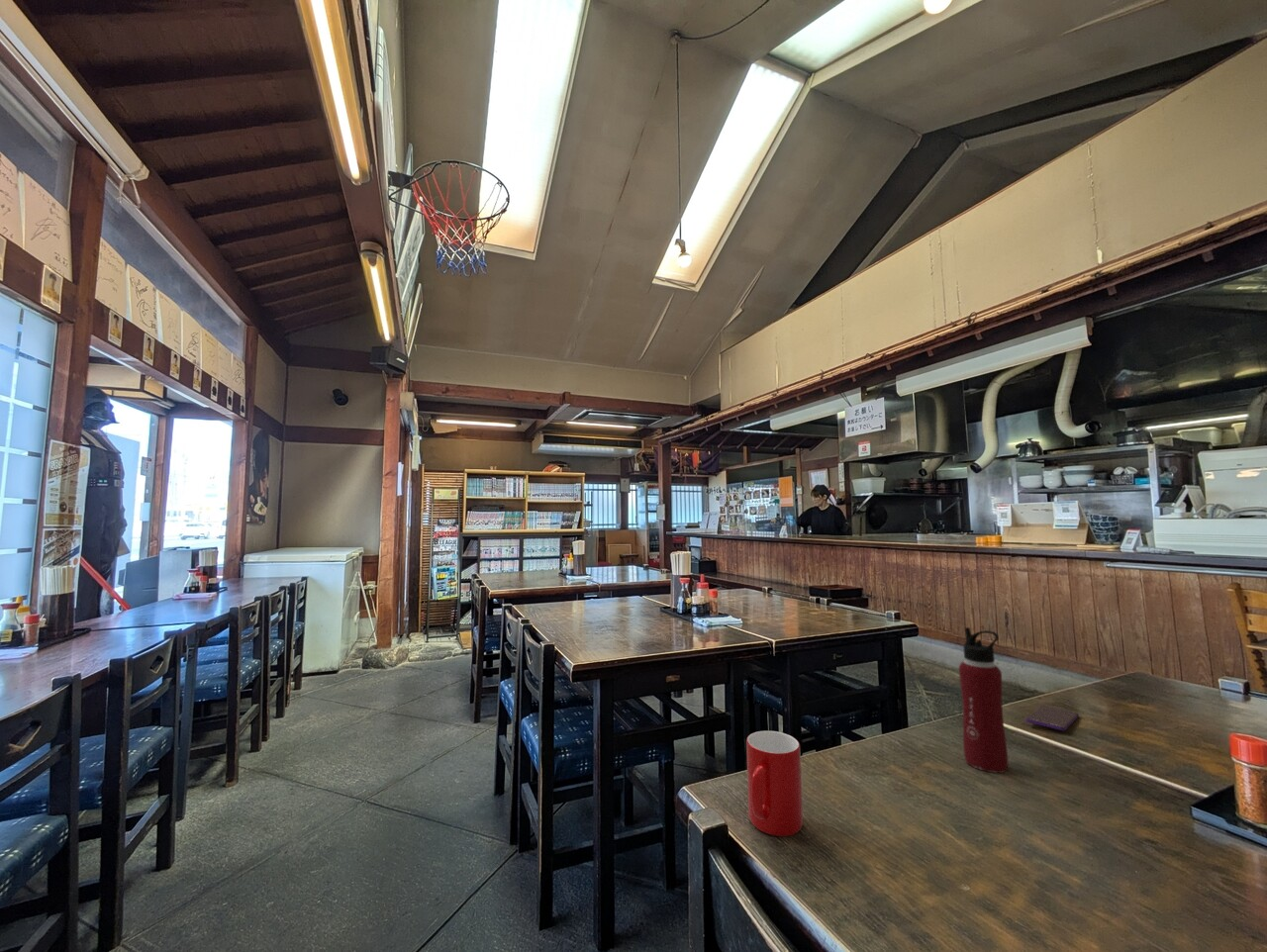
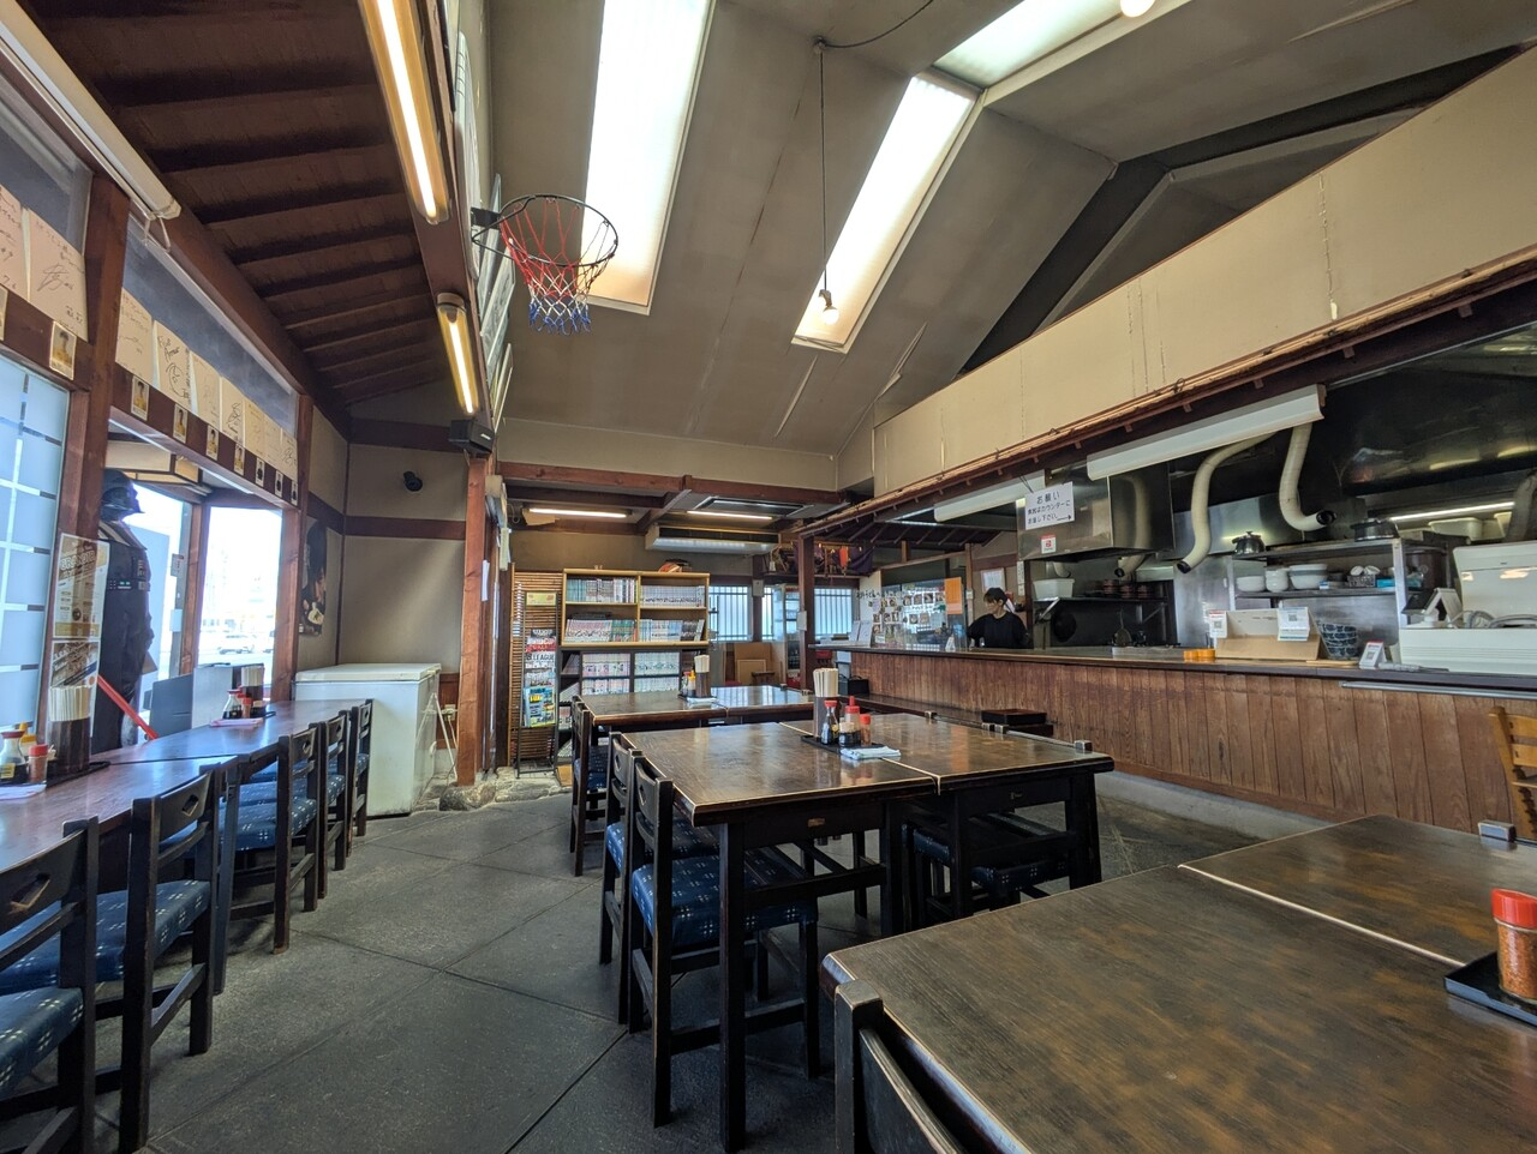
- smartphone [1024,705,1080,731]
- cup [745,730,804,837]
- water bottle [958,626,1009,774]
